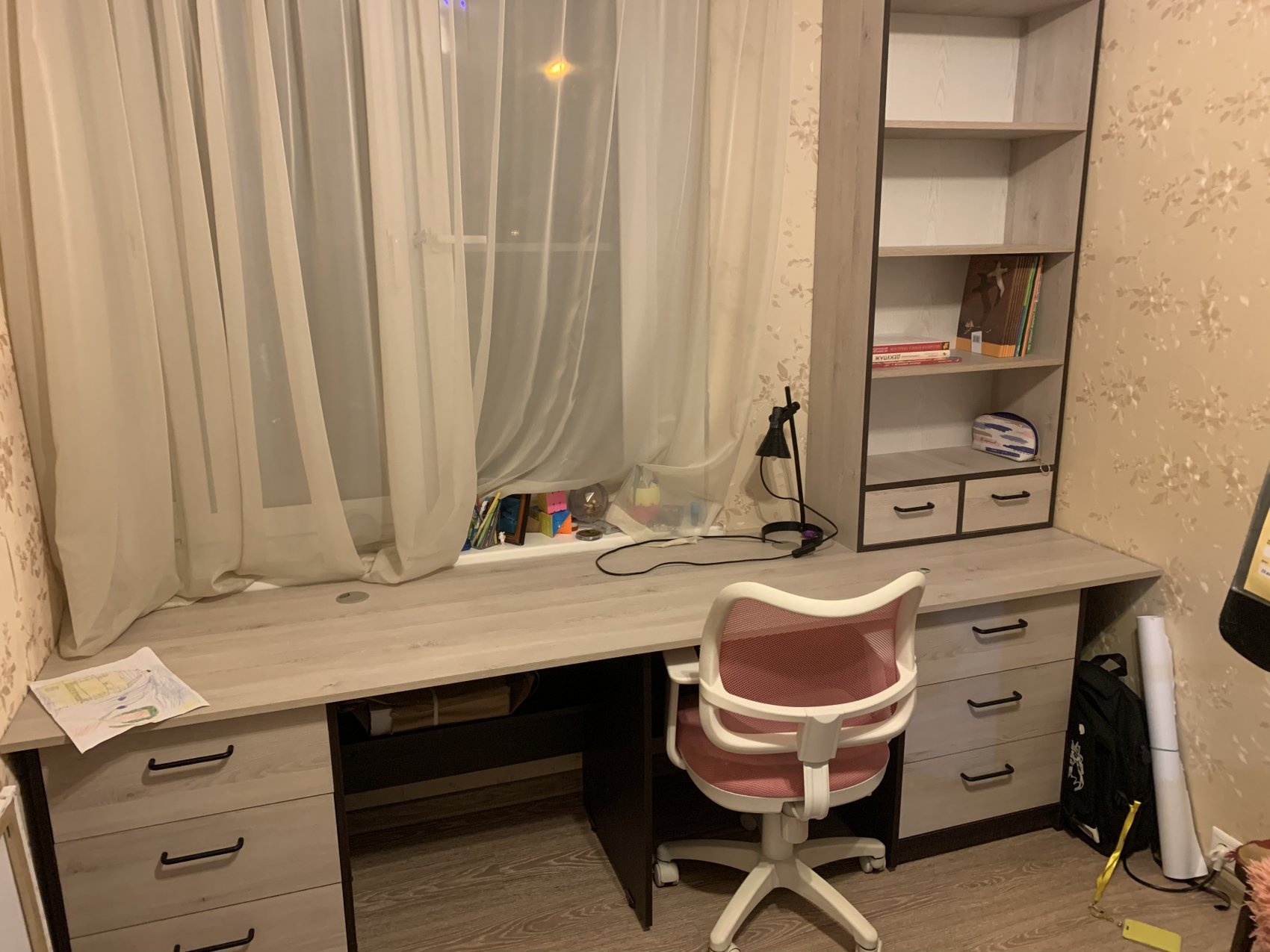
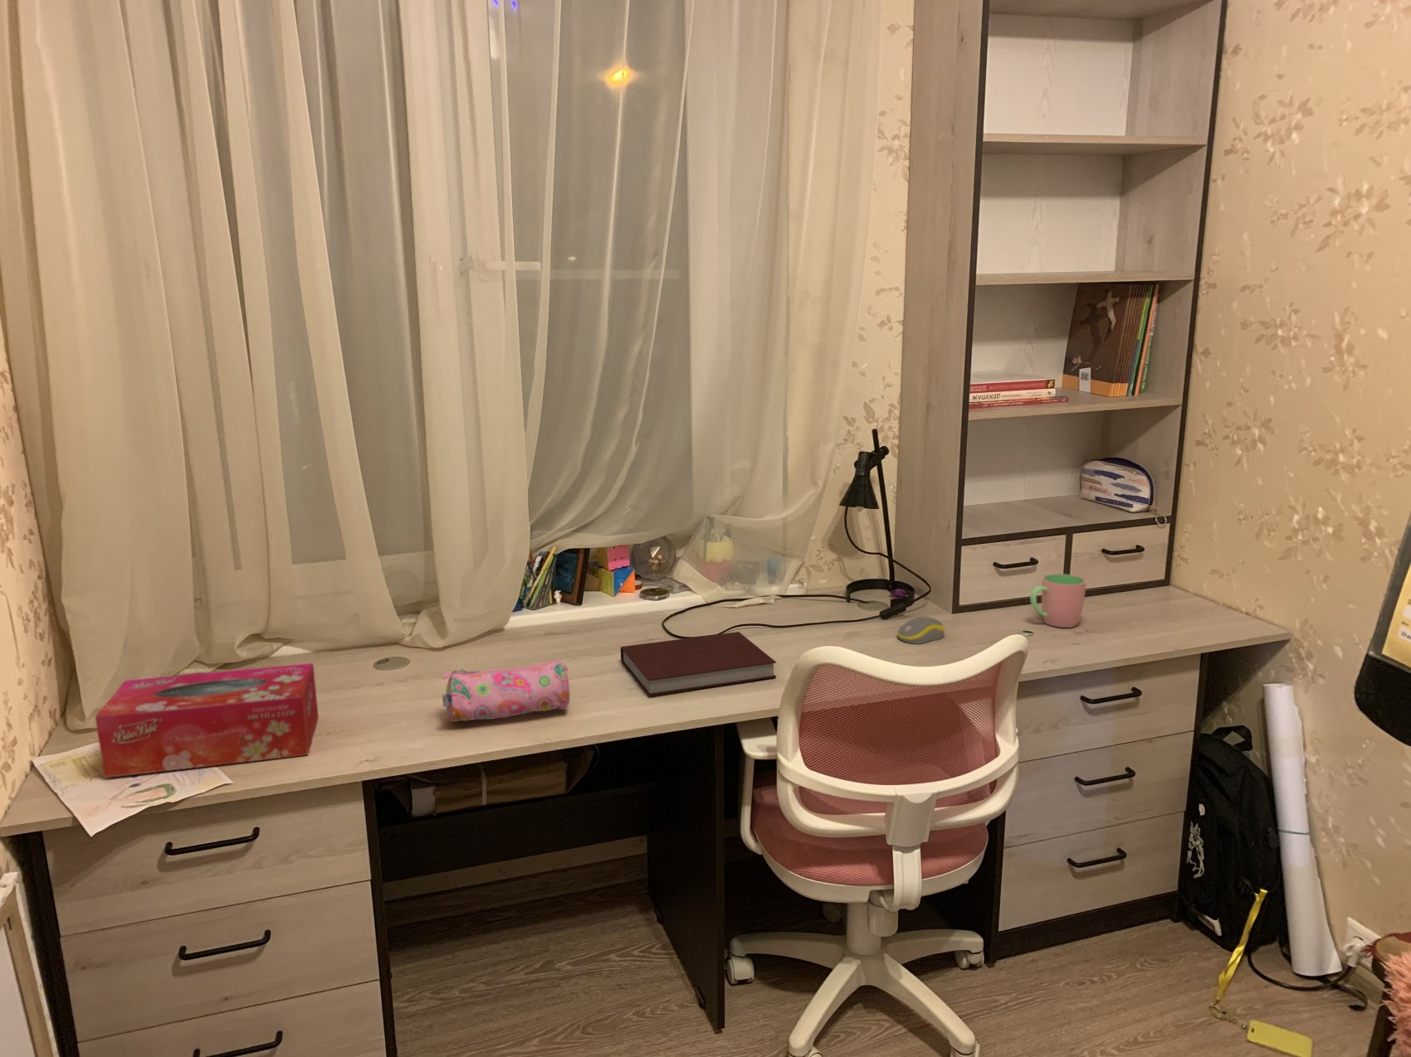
+ cup [1029,573,1088,628]
+ pencil case [441,658,571,723]
+ tissue box [94,663,320,778]
+ computer mouse [897,616,945,645]
+ notebook [620,631,777,696]
